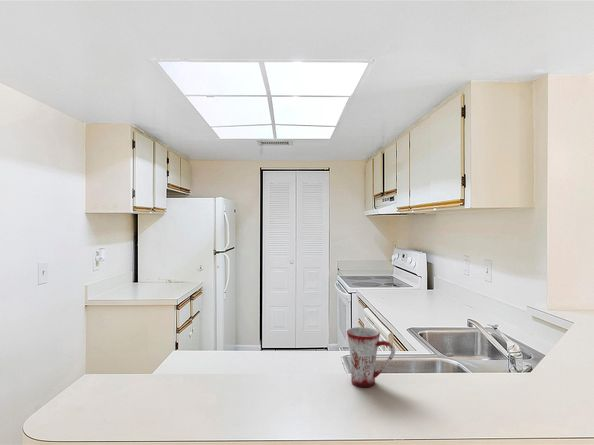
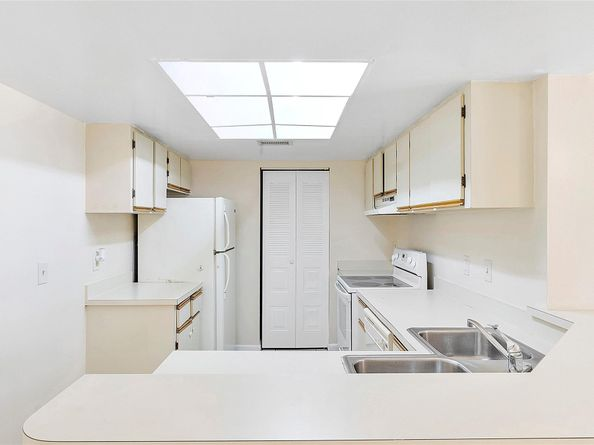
- mug [346,326,396,388]
